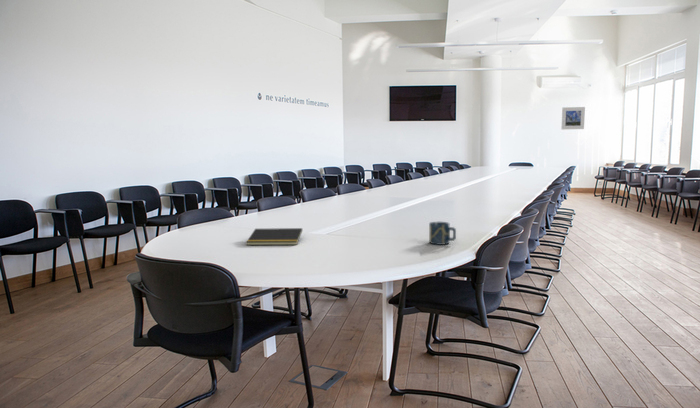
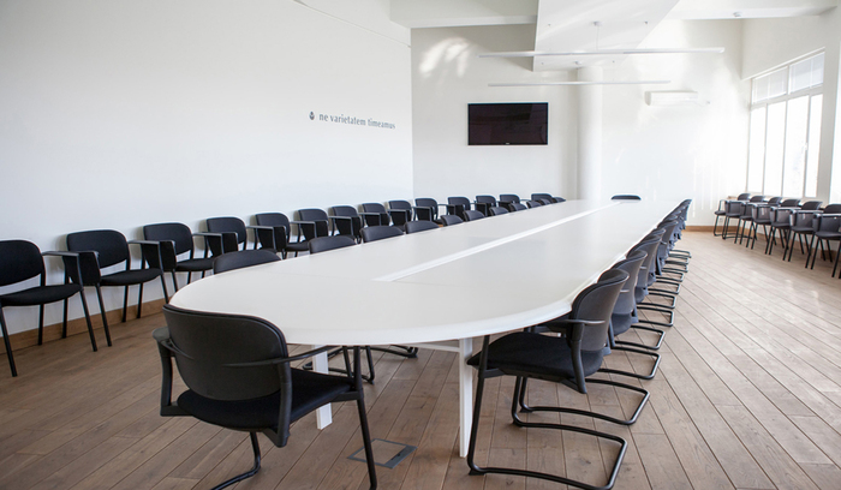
- notepad [245,227,303,246]
- cup [428,221,457,246]
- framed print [561,106,586,130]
